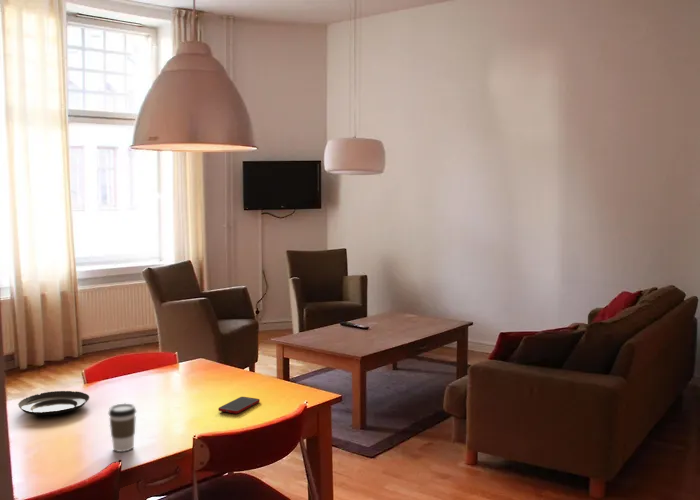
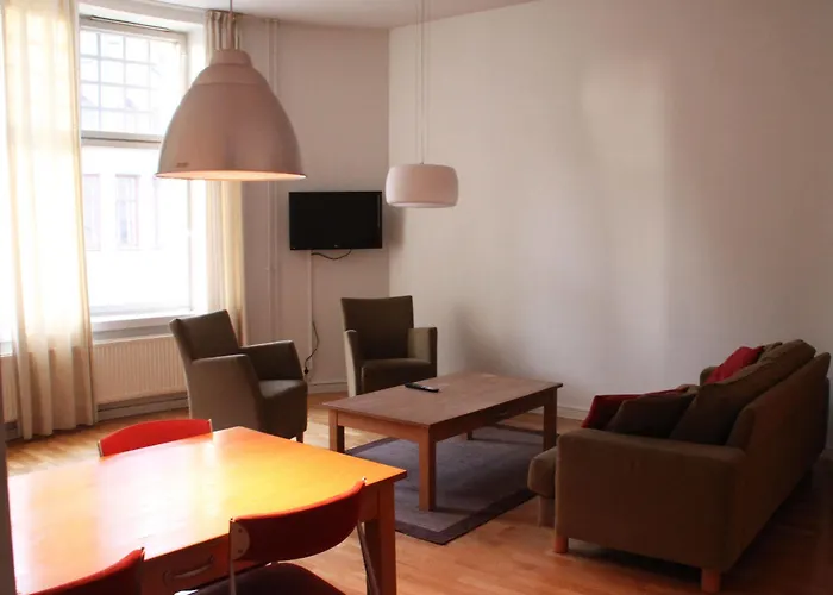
- coffee cup [108,402,137,453]
- tart tin [17,390,90,416]
- cell phone [217,396,261,415]
